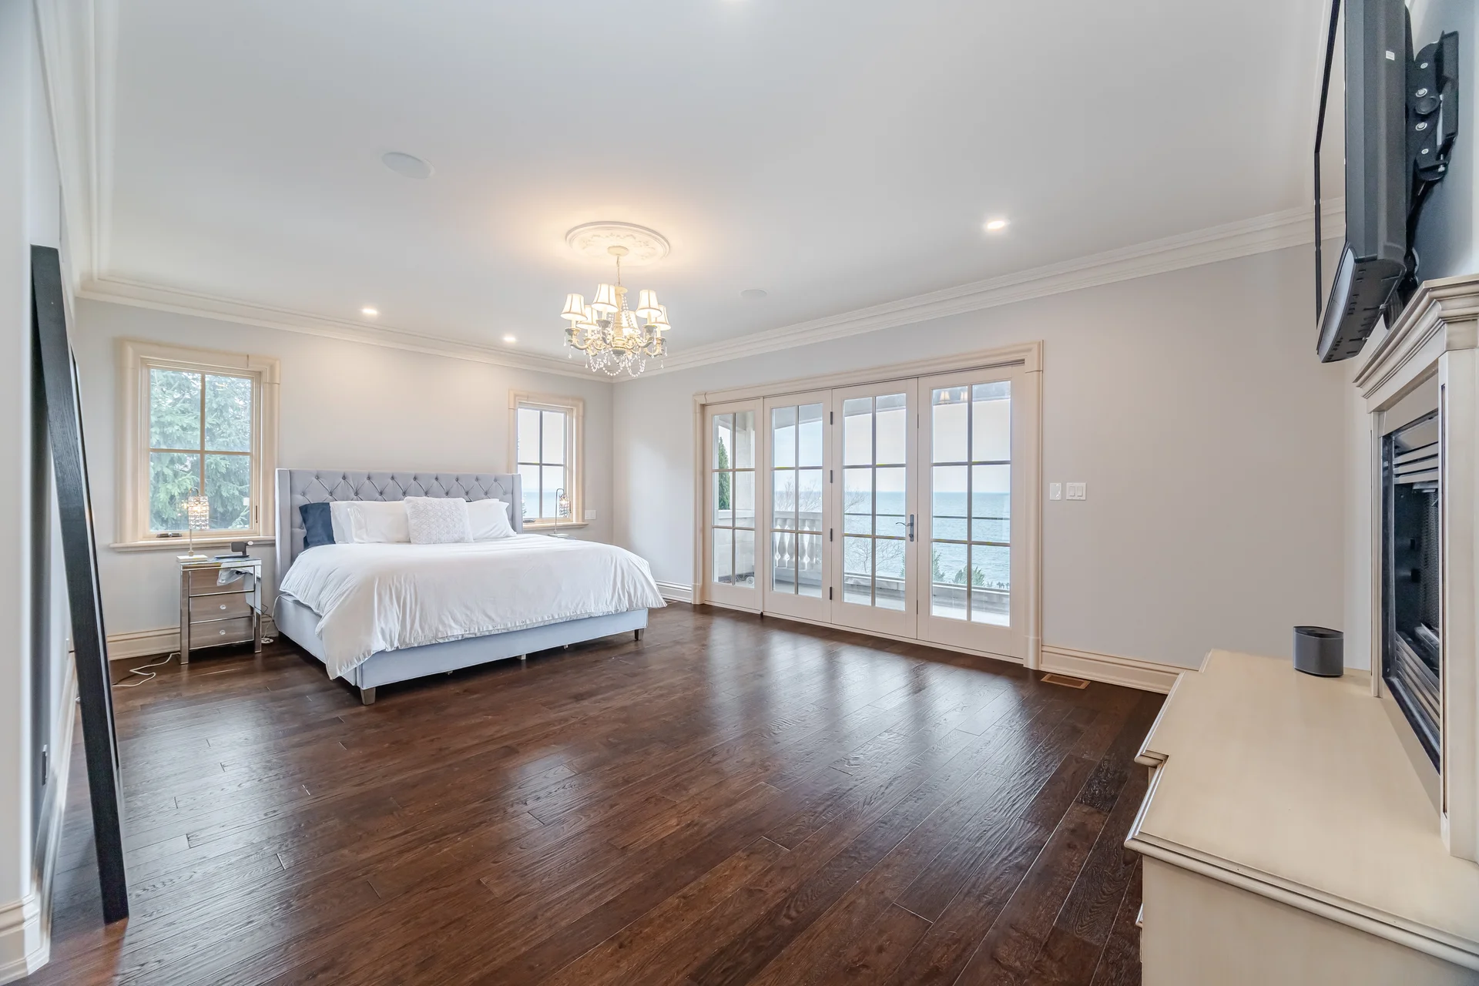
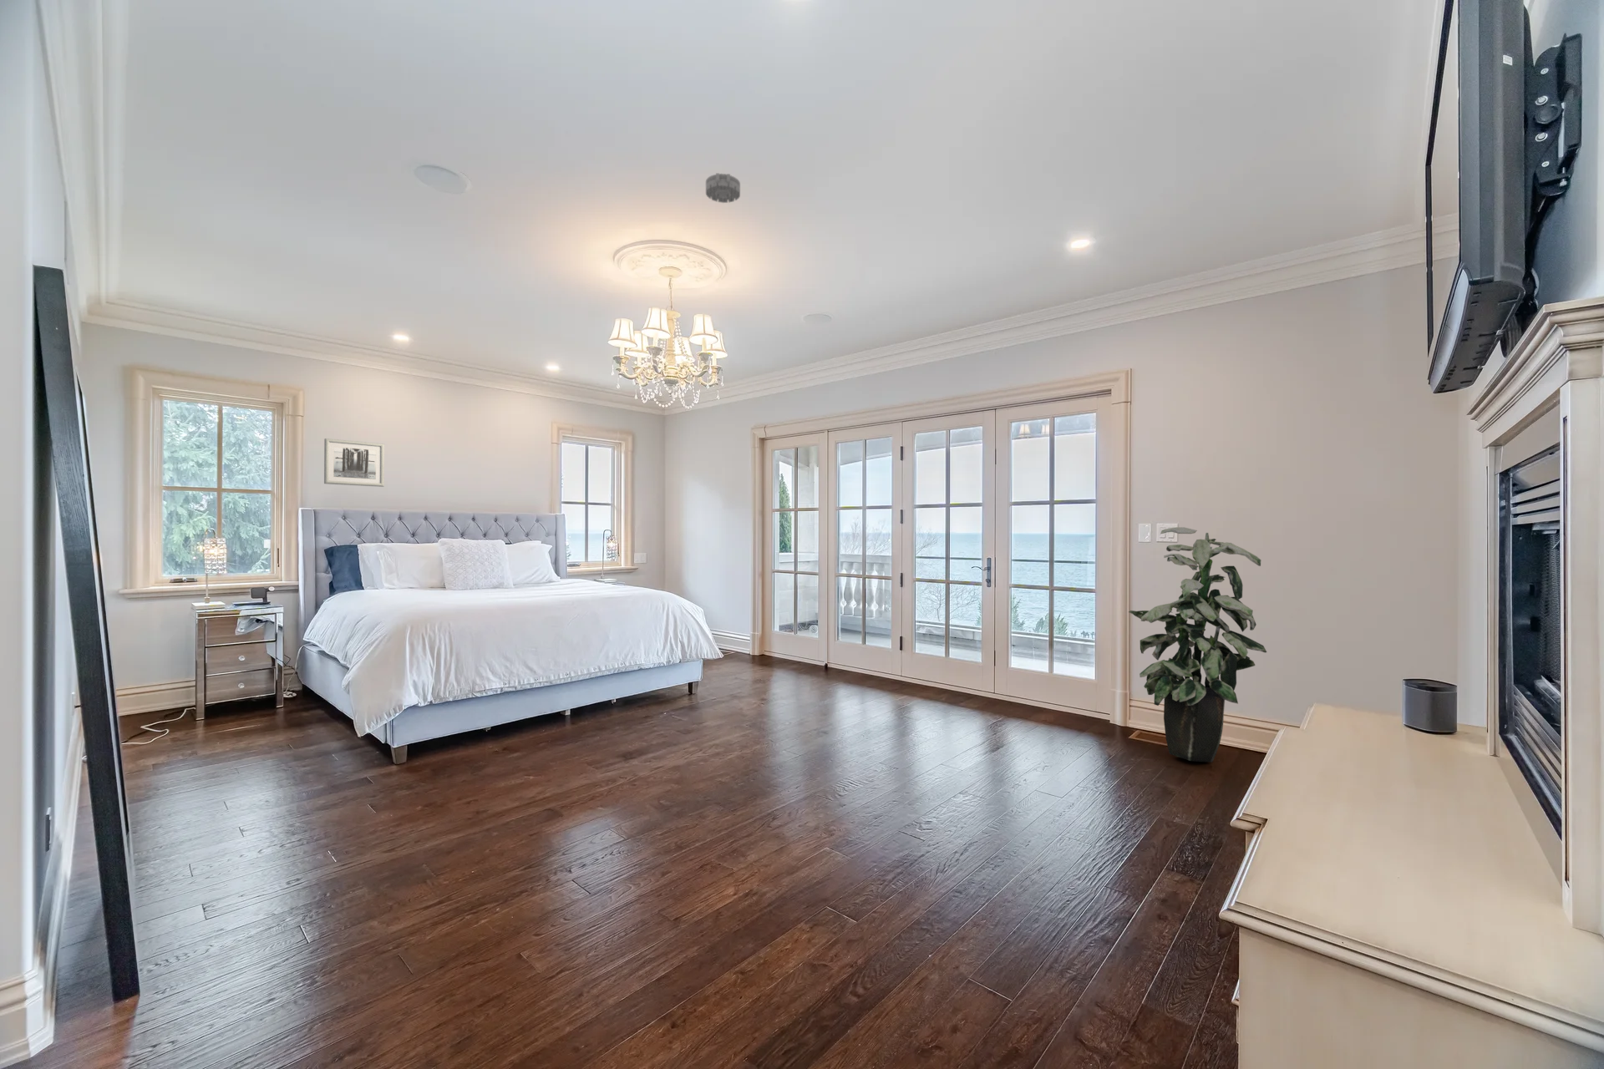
+ smoke detector [705,172,741,204]
+ indoor plant [1128,526,1267,764]
+ wall art [323,438,385,488]
